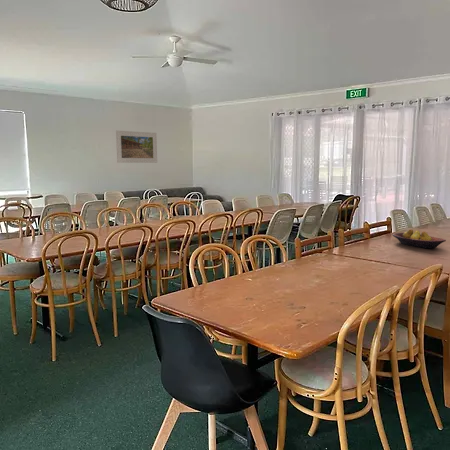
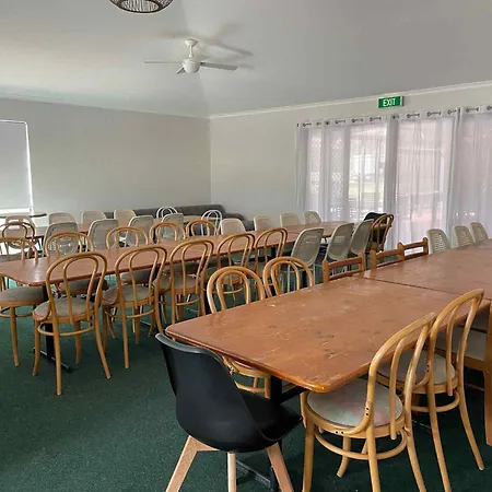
- fruit bowl [392,228,447,249]
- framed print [115,130,158,164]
